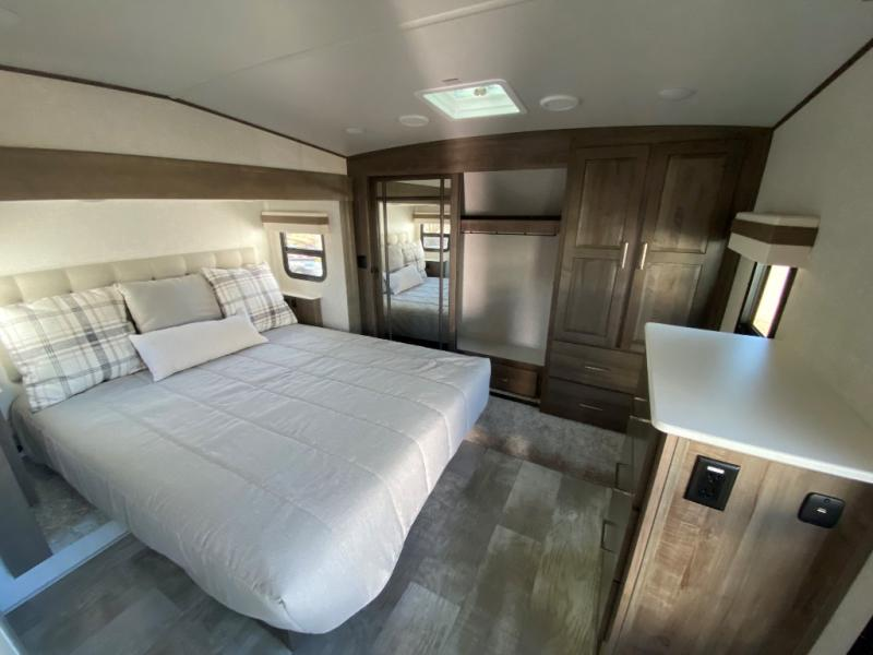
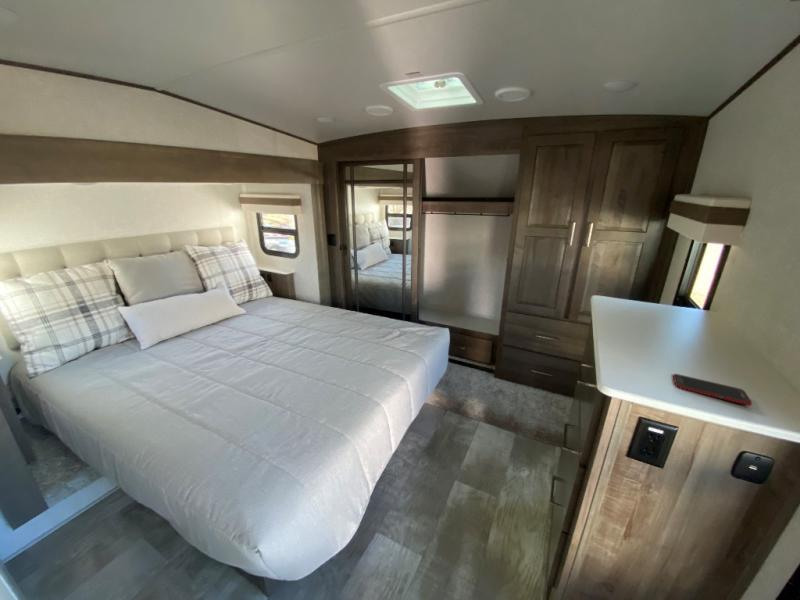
+ cell phone [672,373,753,407]
